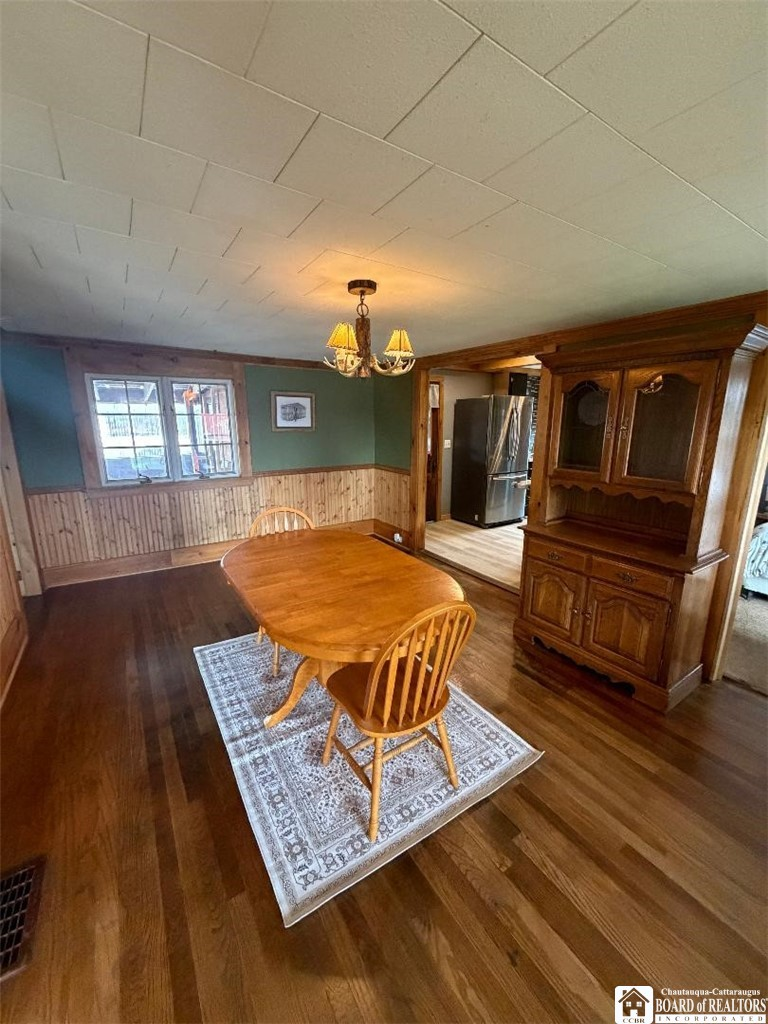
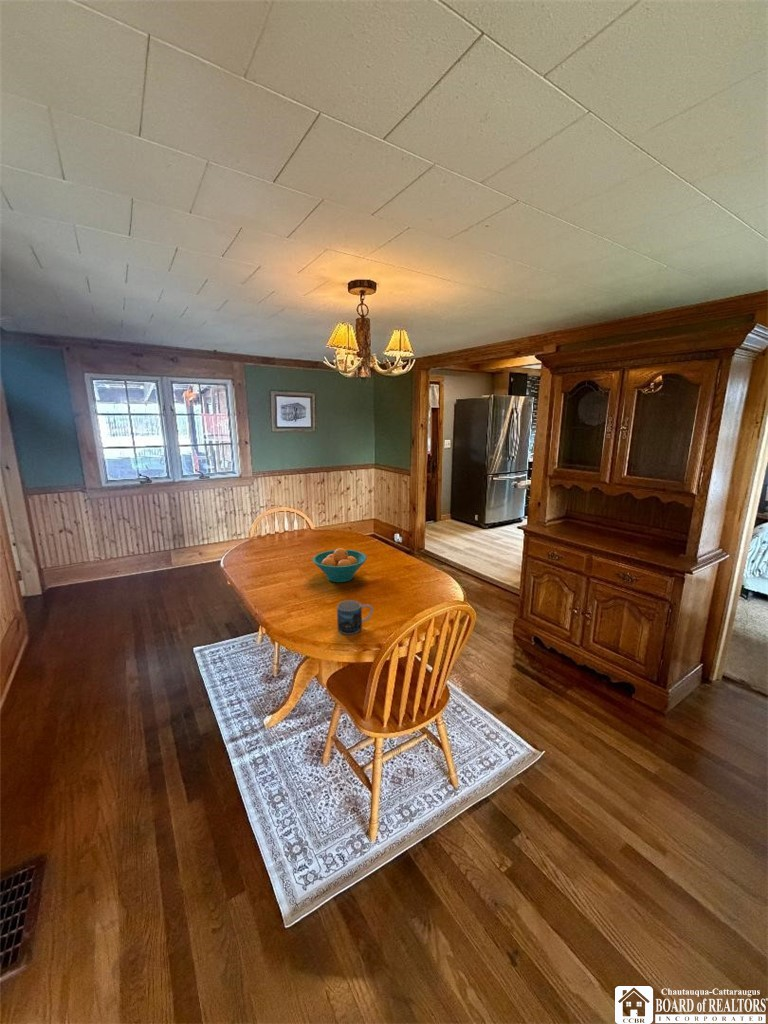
+ fruit bowl [312,547,368,583]
+ mug [336,599,374,635]
